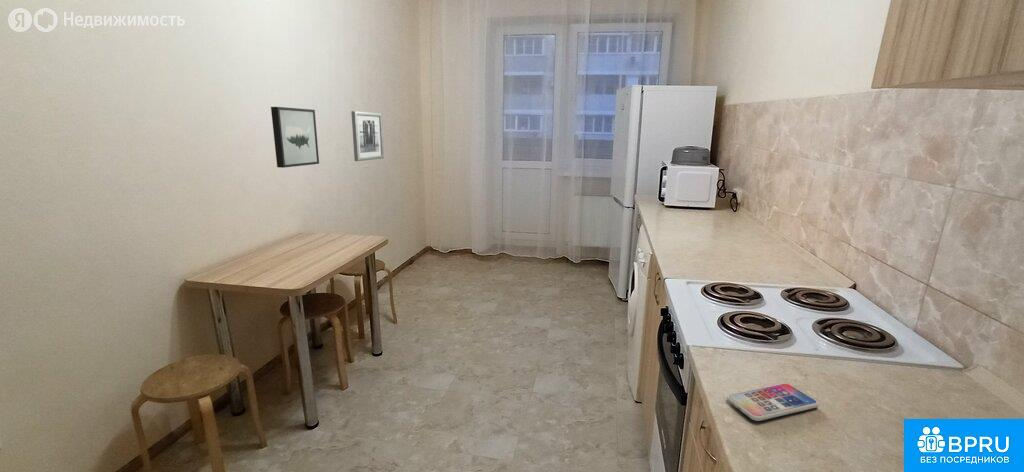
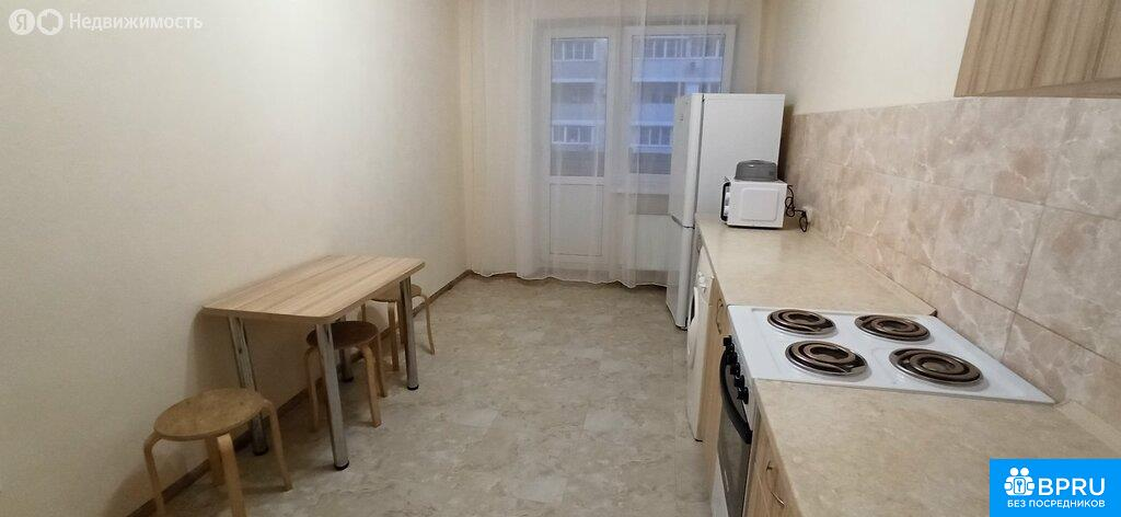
- smartphone [726,382,820,422]
- wall art [350,110,385,162]
- wall art [270,106,320,169]
